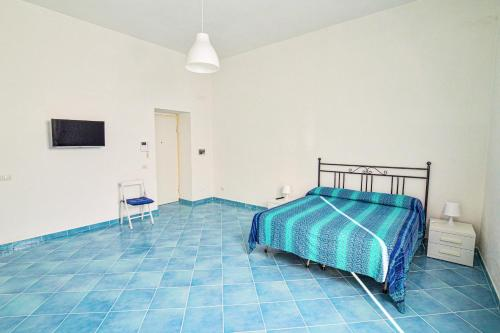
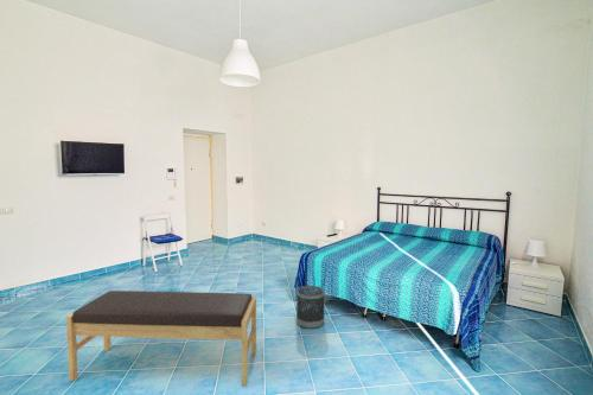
+ bench [65,289,257,388]
+ wastebasket [295,285,326,330]
